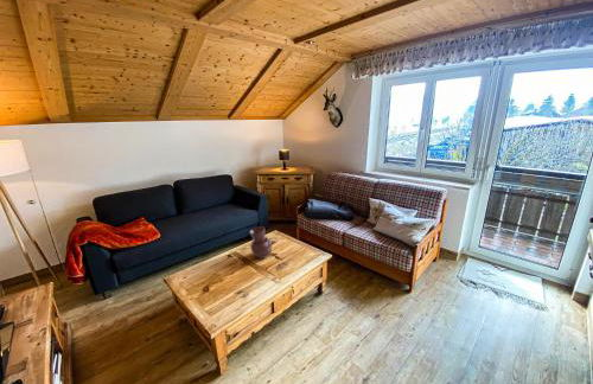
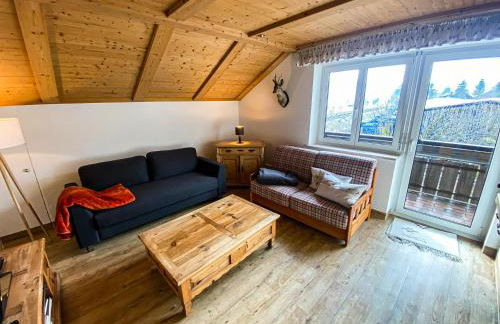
- vase [248,225,273,260]
